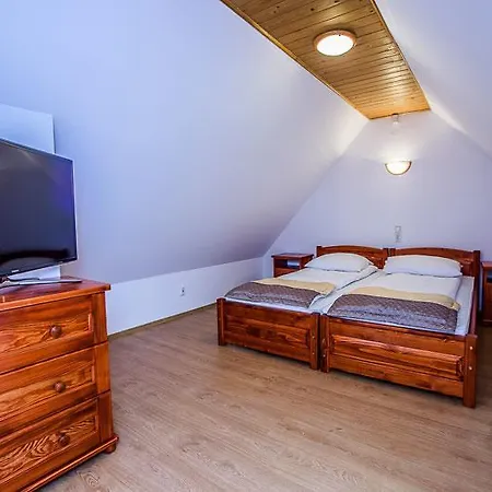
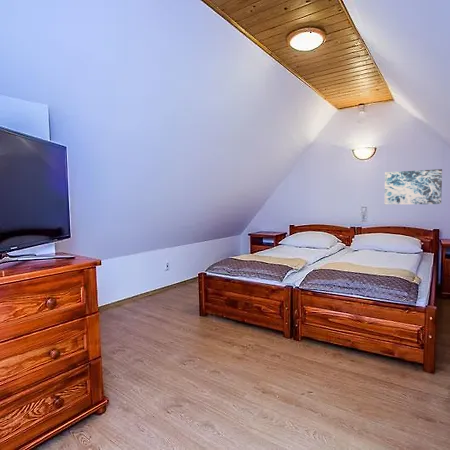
+ wall art [384,168,443,206]
